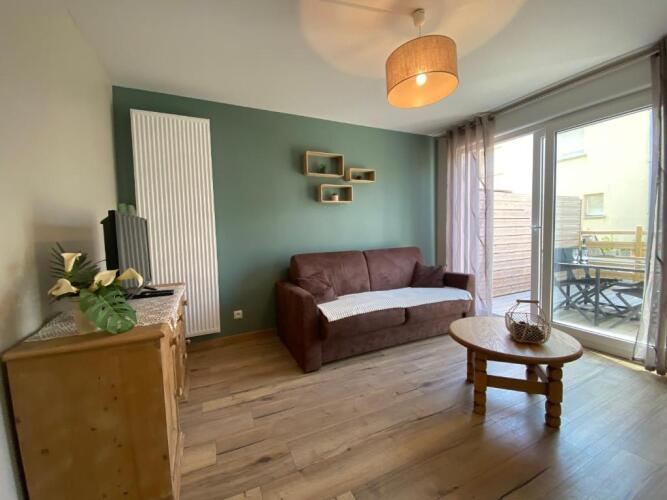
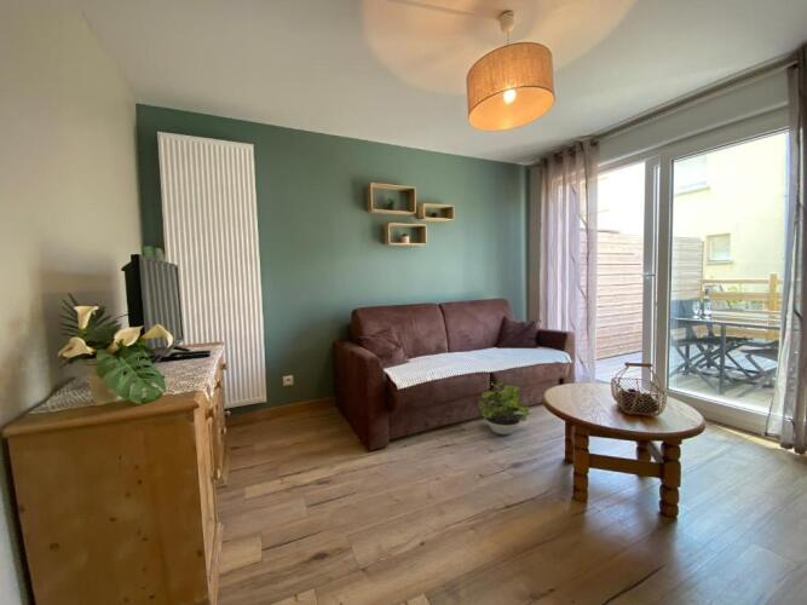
+ potted plant [477,381,532,436]
